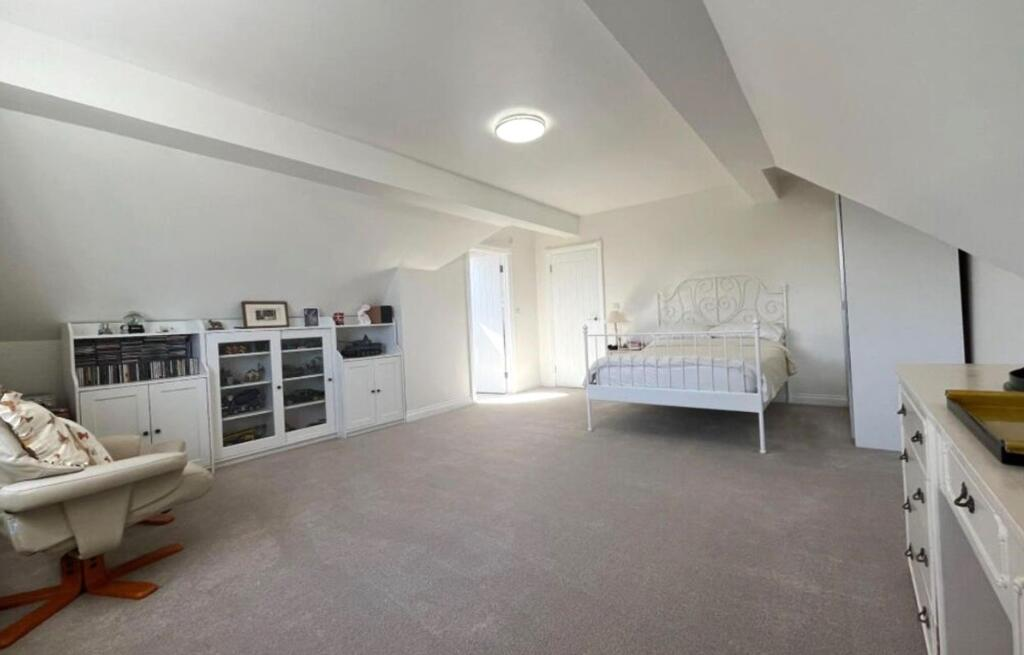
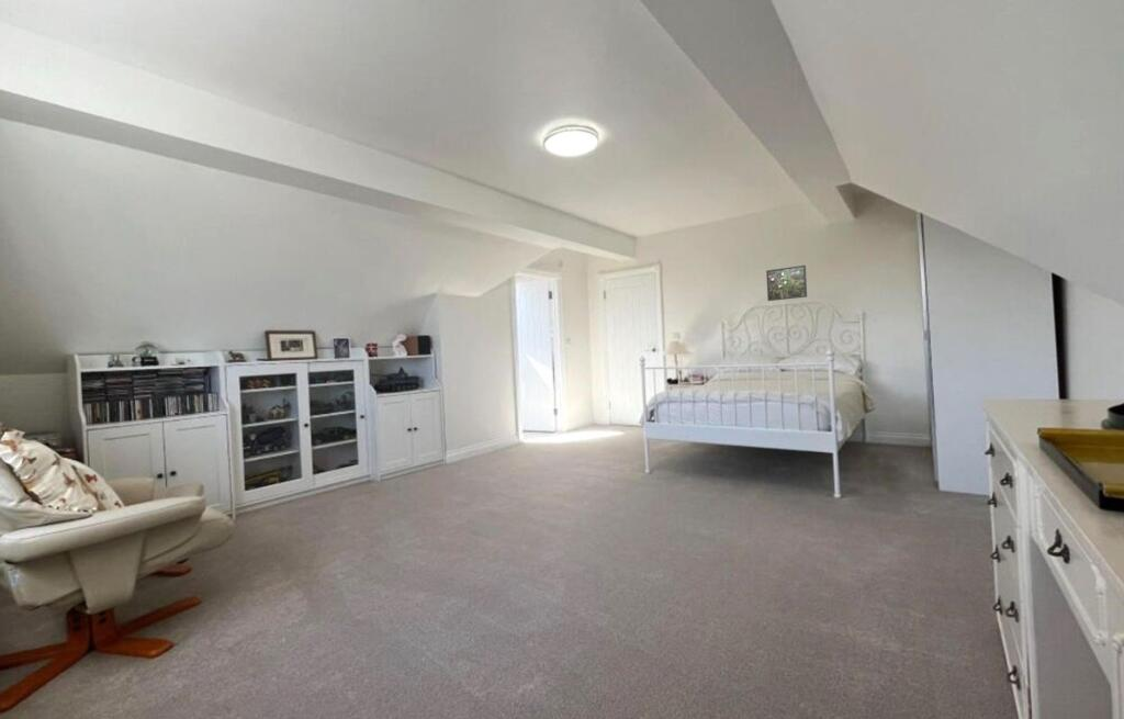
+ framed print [765,265,808,302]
